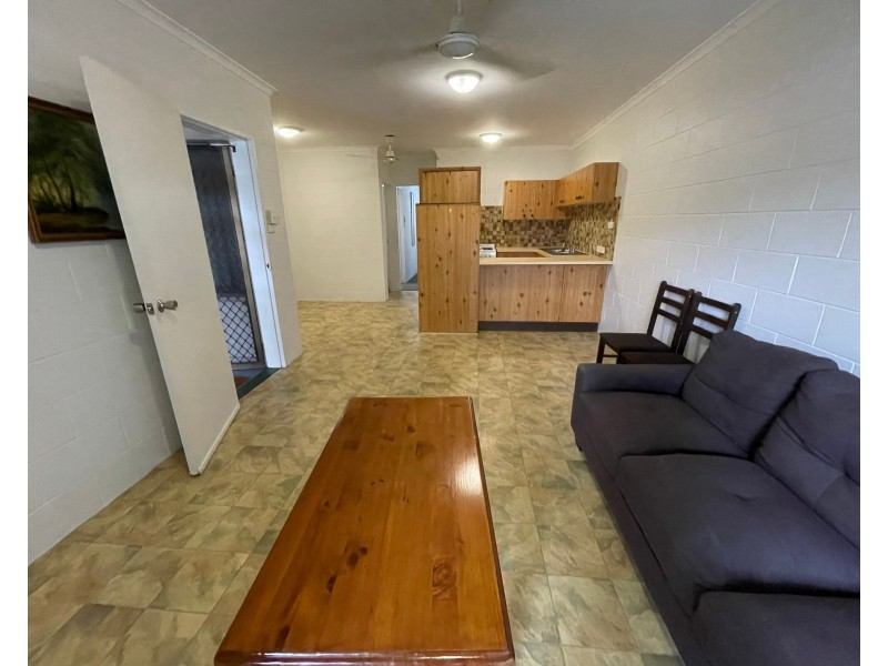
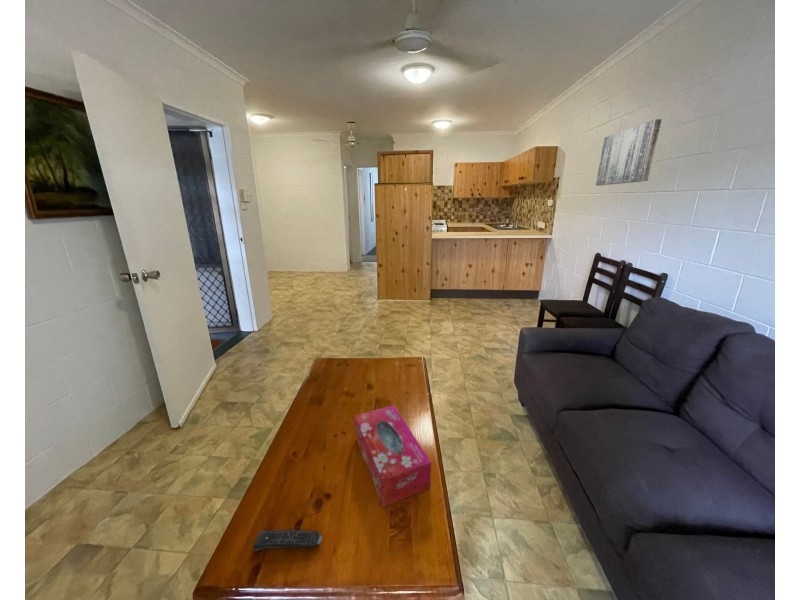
+ tissue box [354,404,432,508]
+ remote control [252,529,323,552]
+ wall art [595,118,662,187]
